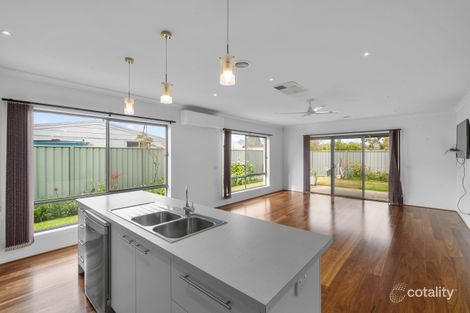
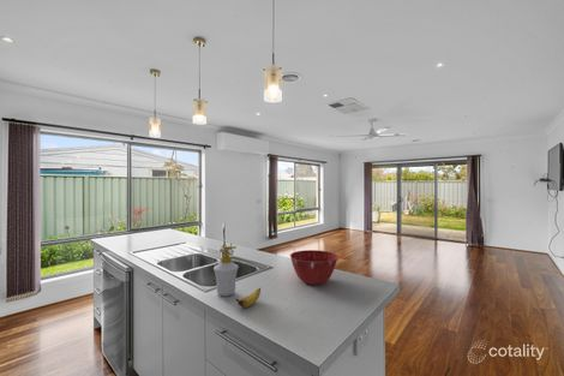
+ banana [235,287,262,309]
+ soap bottle [212,245,240,298]
+ mixing bowl [289,249,340,286]
